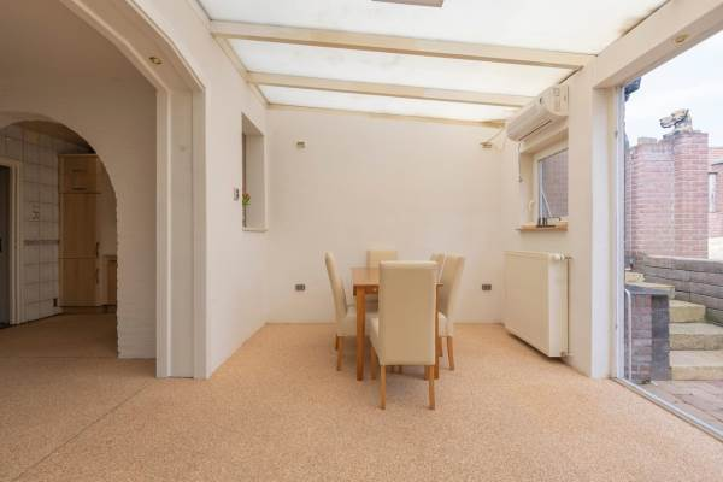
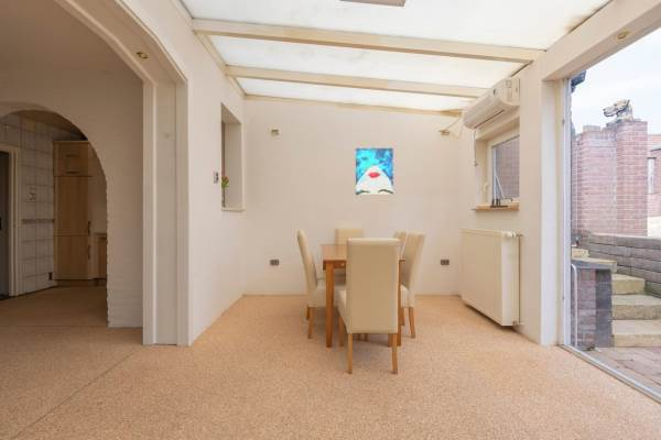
+ wall art [355,147,394,196]
